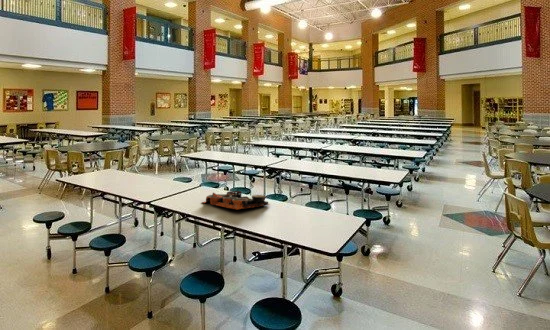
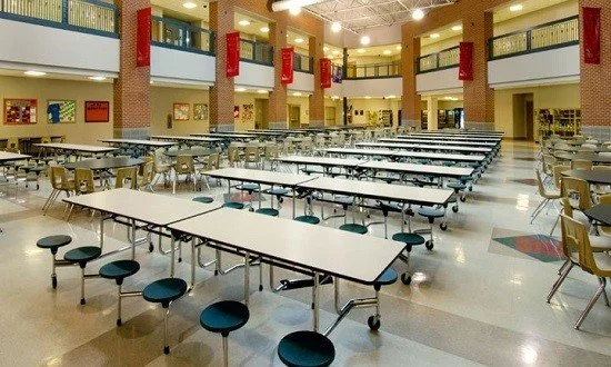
- food tray [201,190,271,210]
